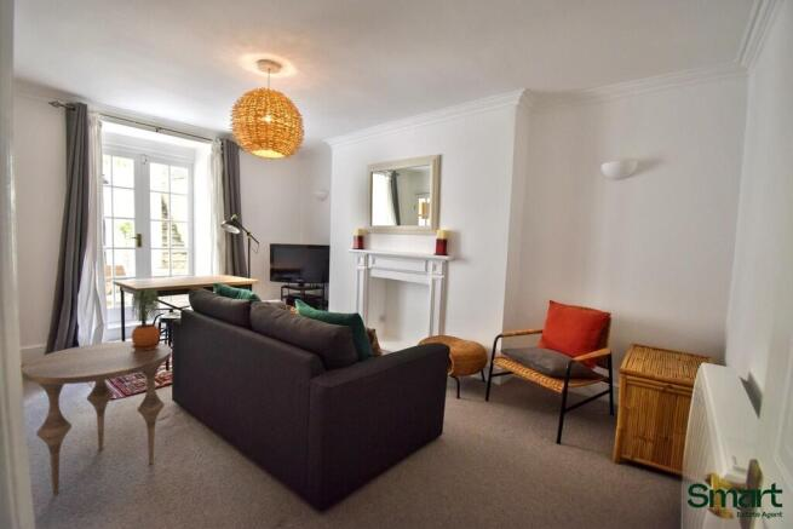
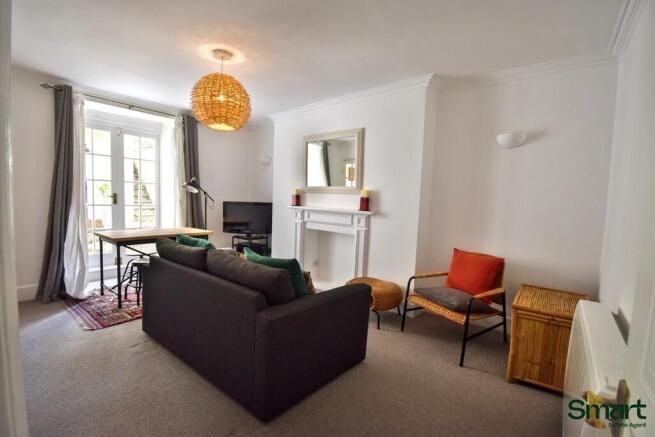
- side table [21,340,172,496]
- potted plant [130,287,162,351]
